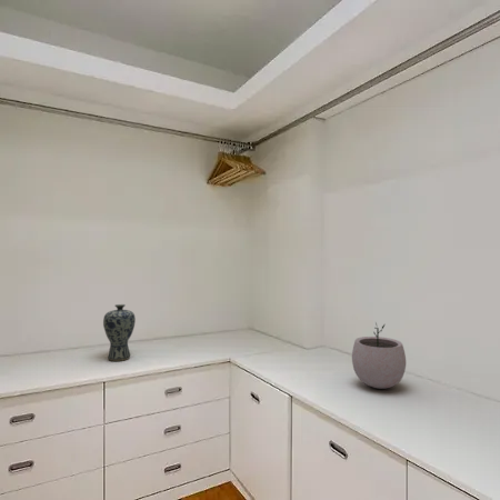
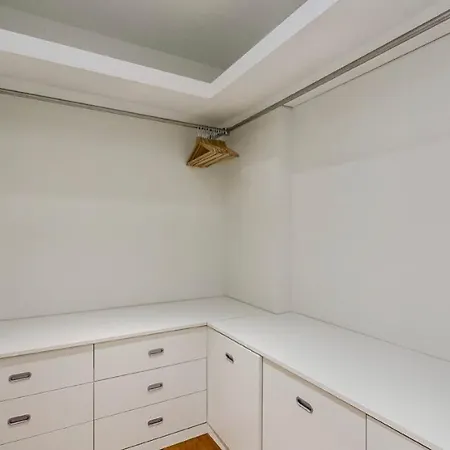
- plant pot [351,322,407,390]
- vase [102,303,137,362]
